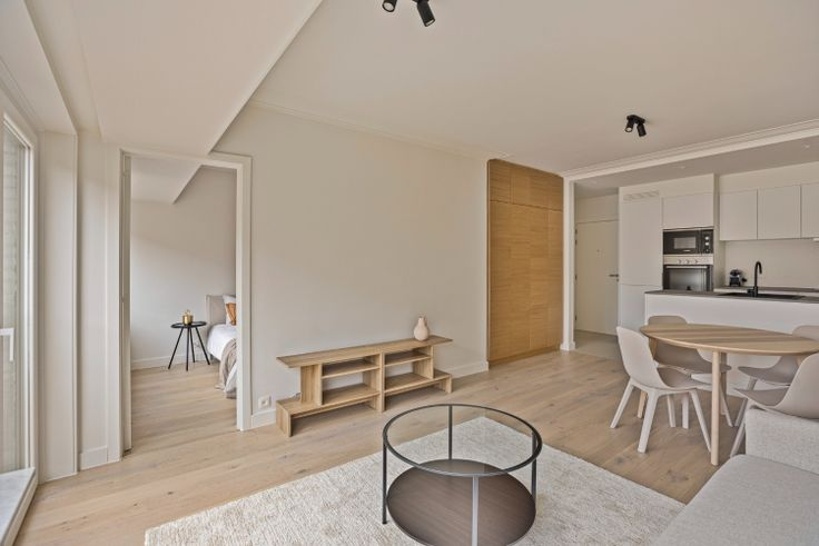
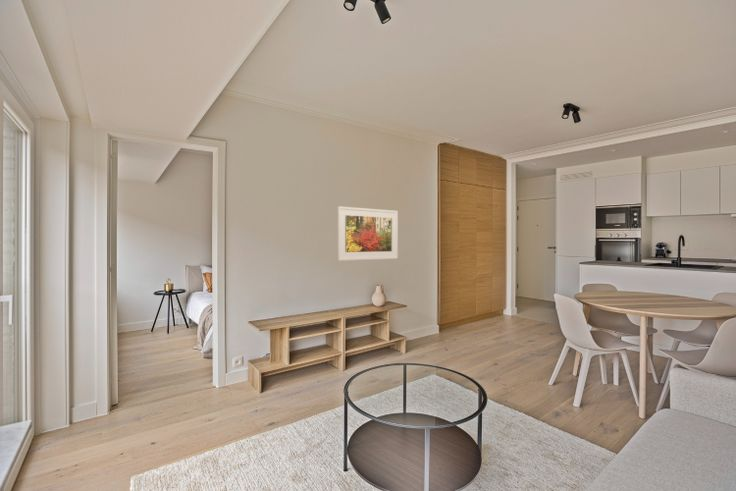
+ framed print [337,205,399,262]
